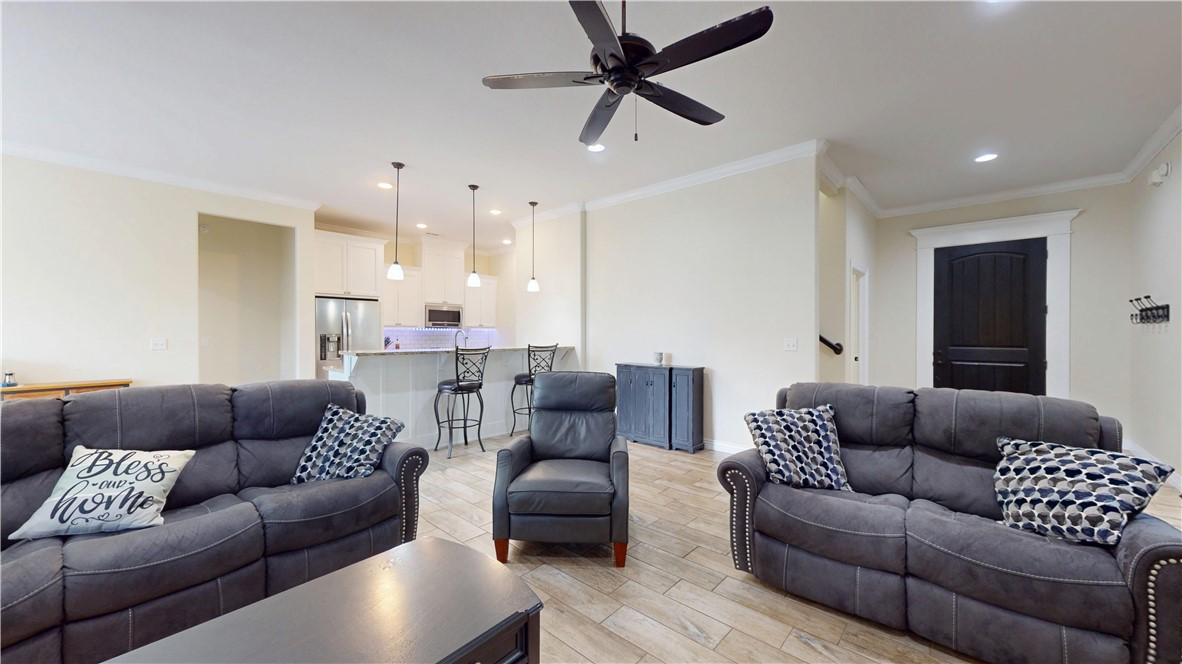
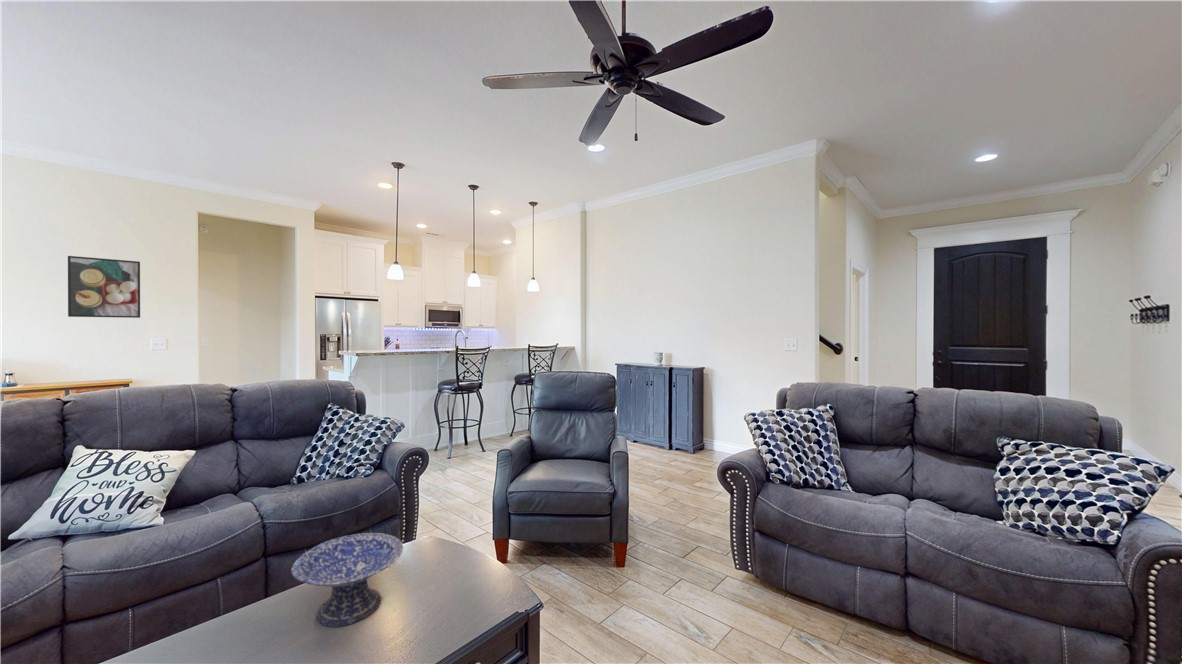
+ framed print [67,255,141,319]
+ decorative bowl [290,532,404,628]
